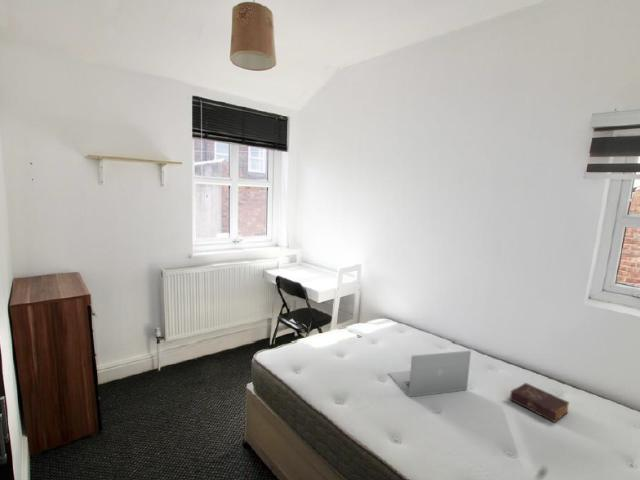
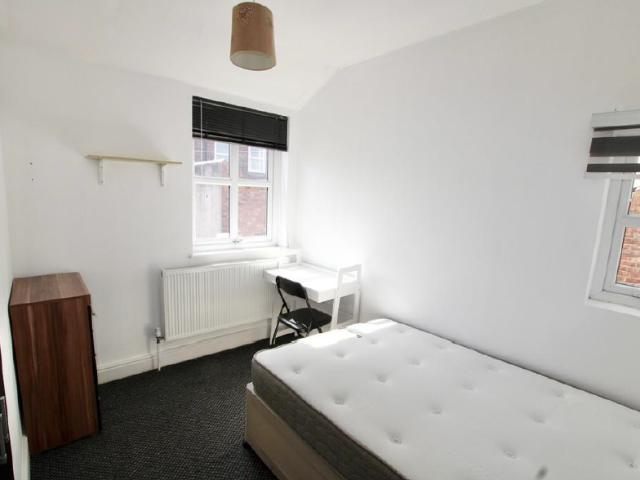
- laptop [388,350,472,398]
- book [509,382,571,424]
